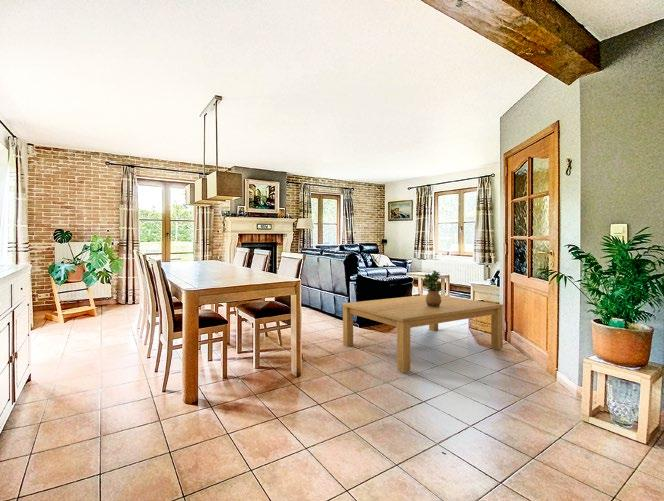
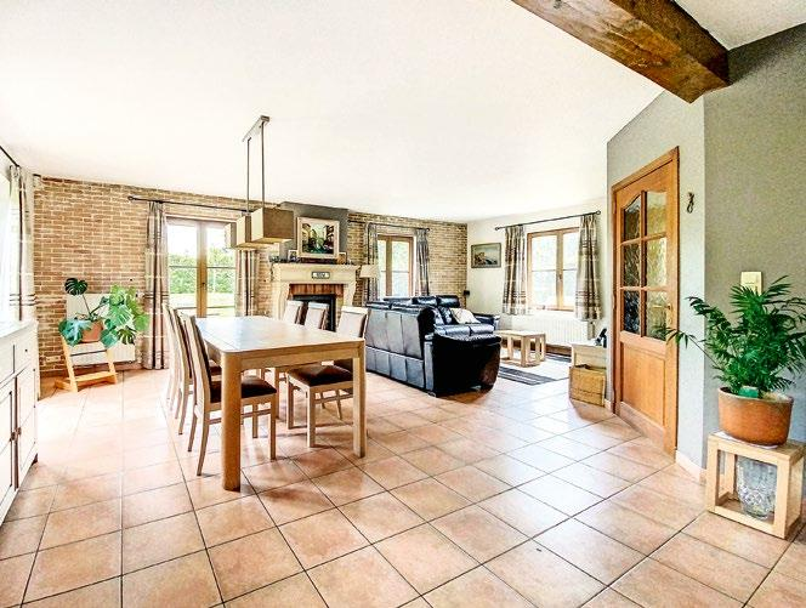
- coffee table [342,294,504,373]
- potted plant [422,269,443,308]
